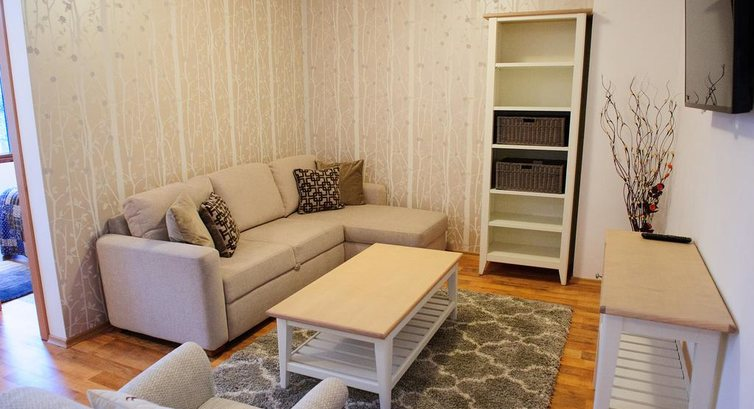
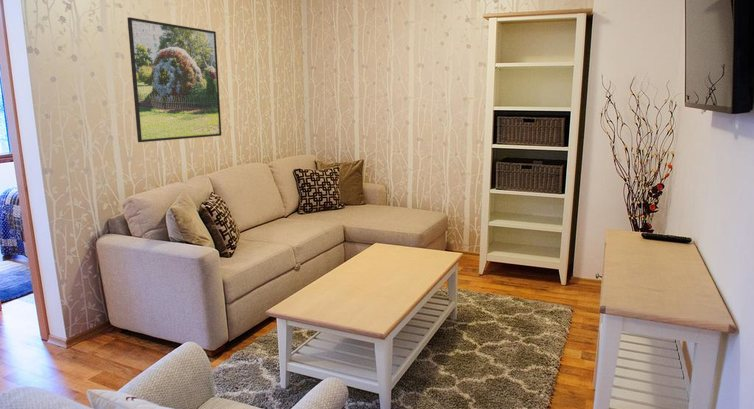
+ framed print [126,16,222,143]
